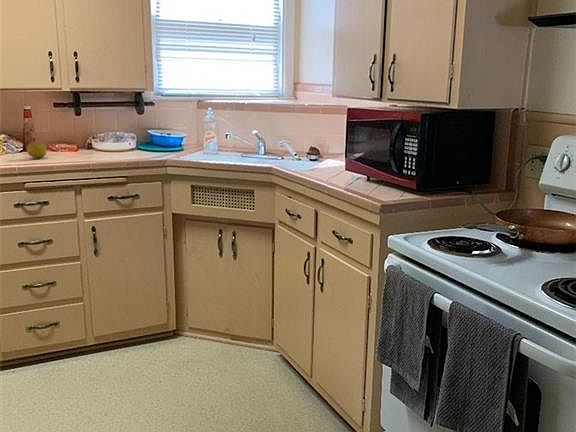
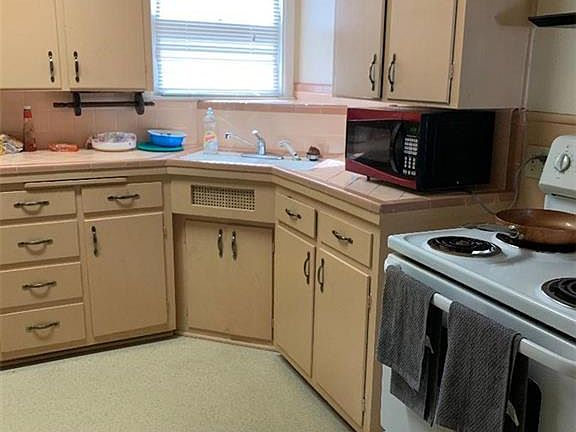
- fruit [26,141,48,159]
